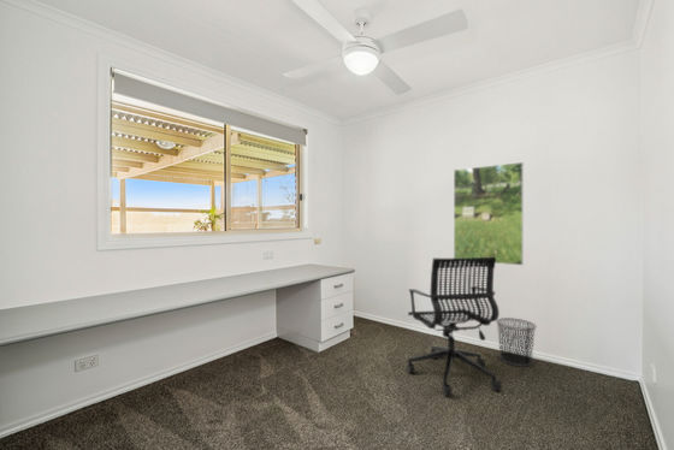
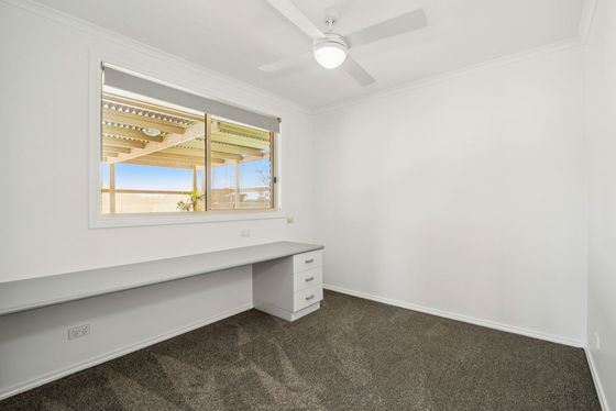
- office chair [406,256,503,397]
- waste bin [495,316,537,368]
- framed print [453,161,525,266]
